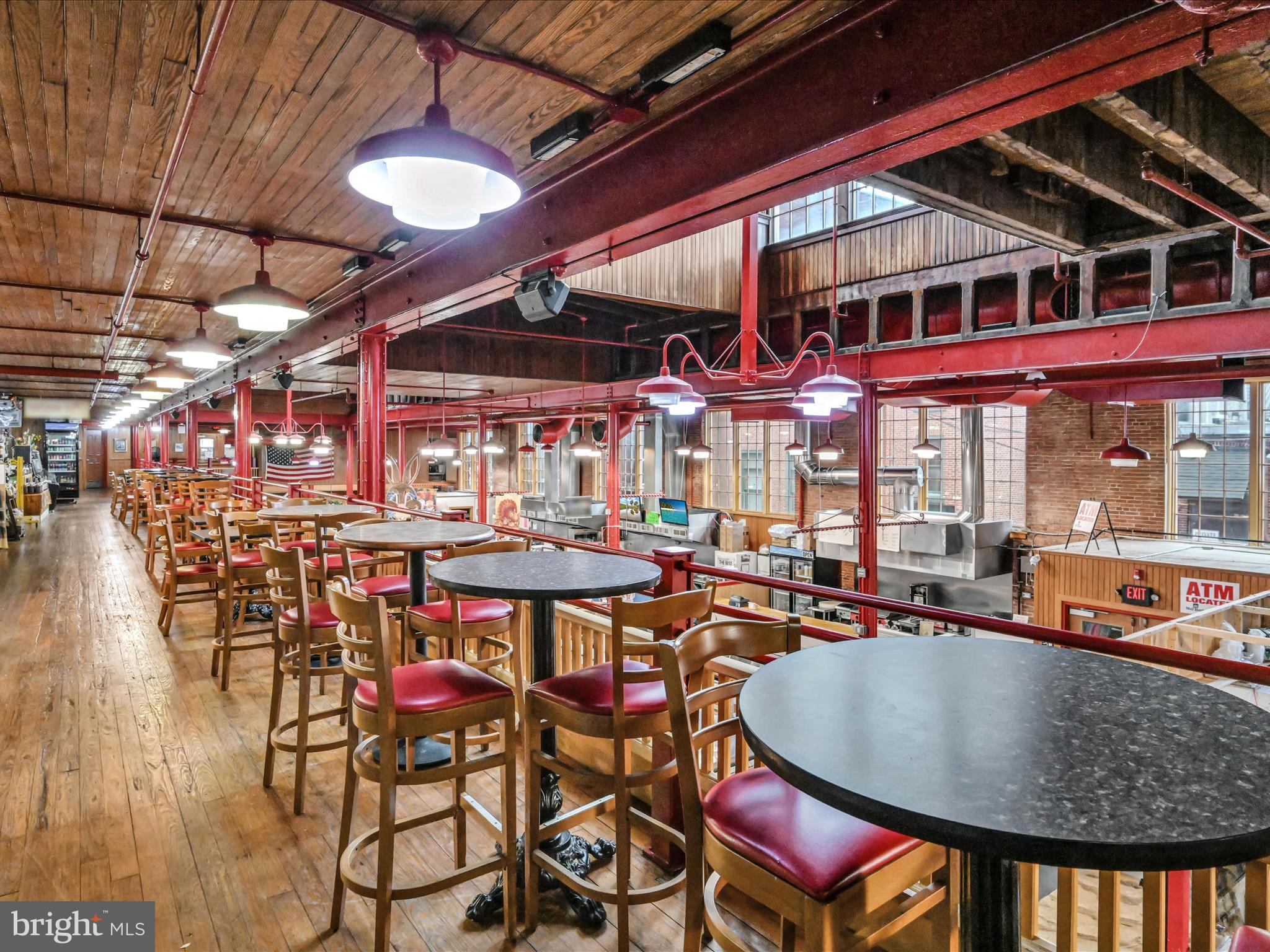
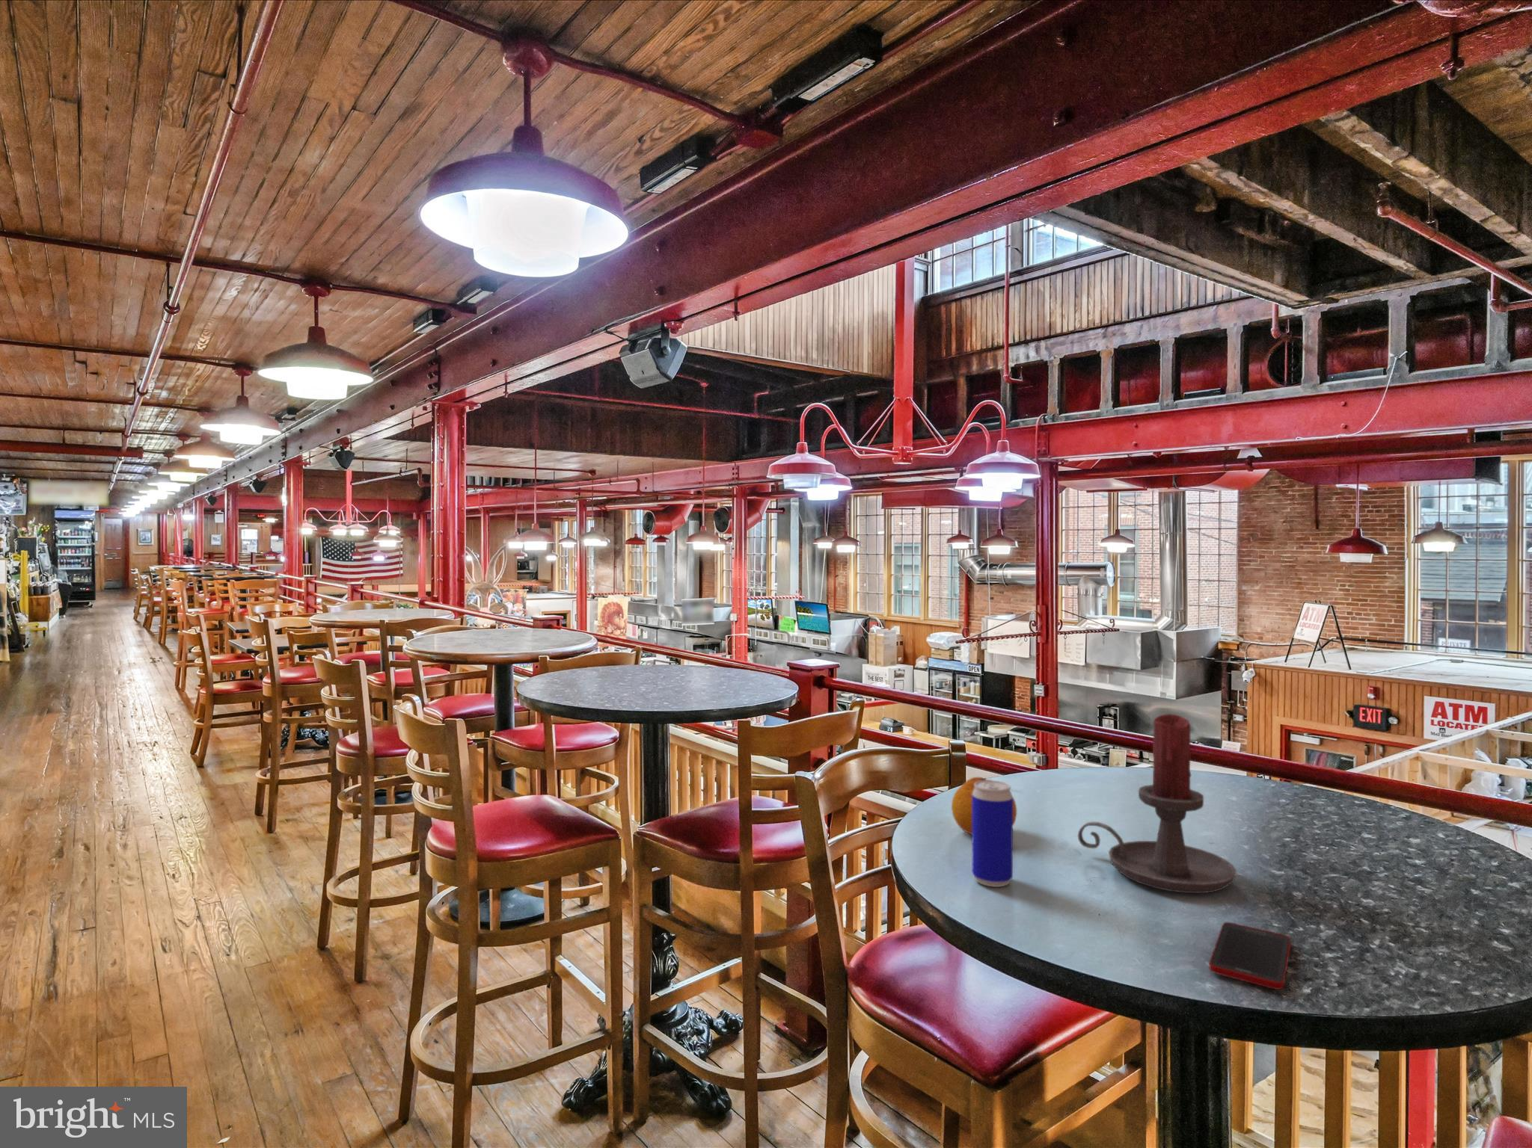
+ candle holder [1077,713,1238,894]
+ cell phone [1209,921,1292,990]
+ fruit [951,777,1017,836]
+ beverage can [972,779,1013,888]
